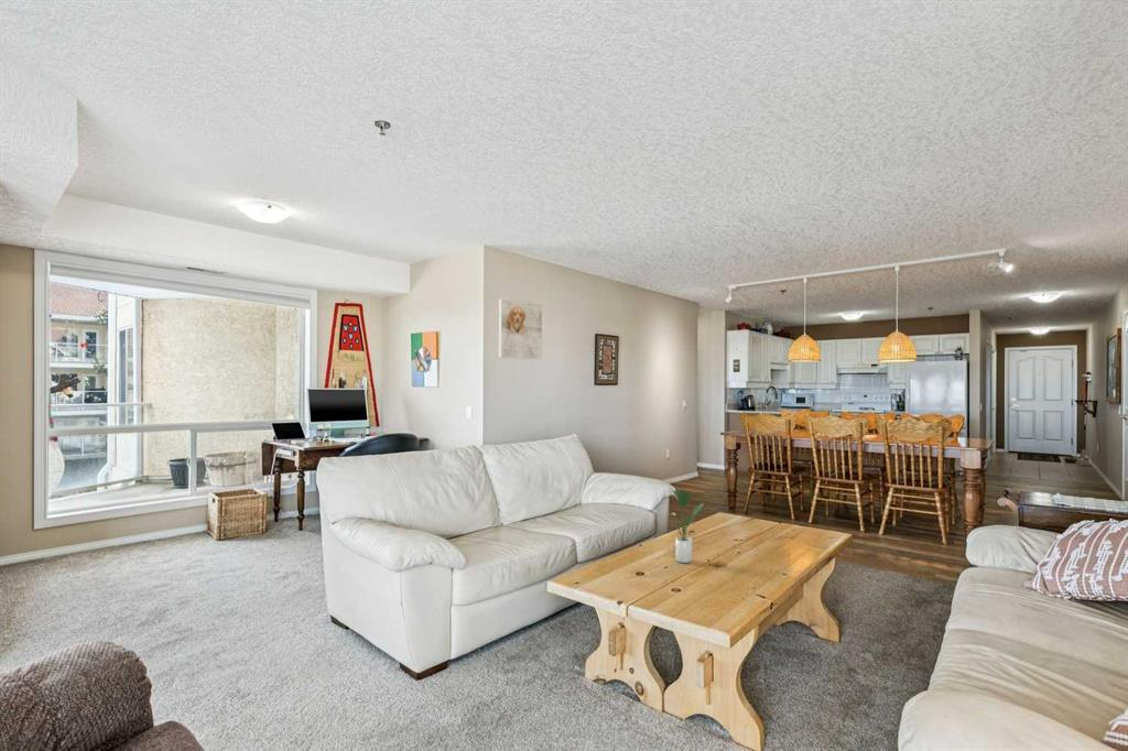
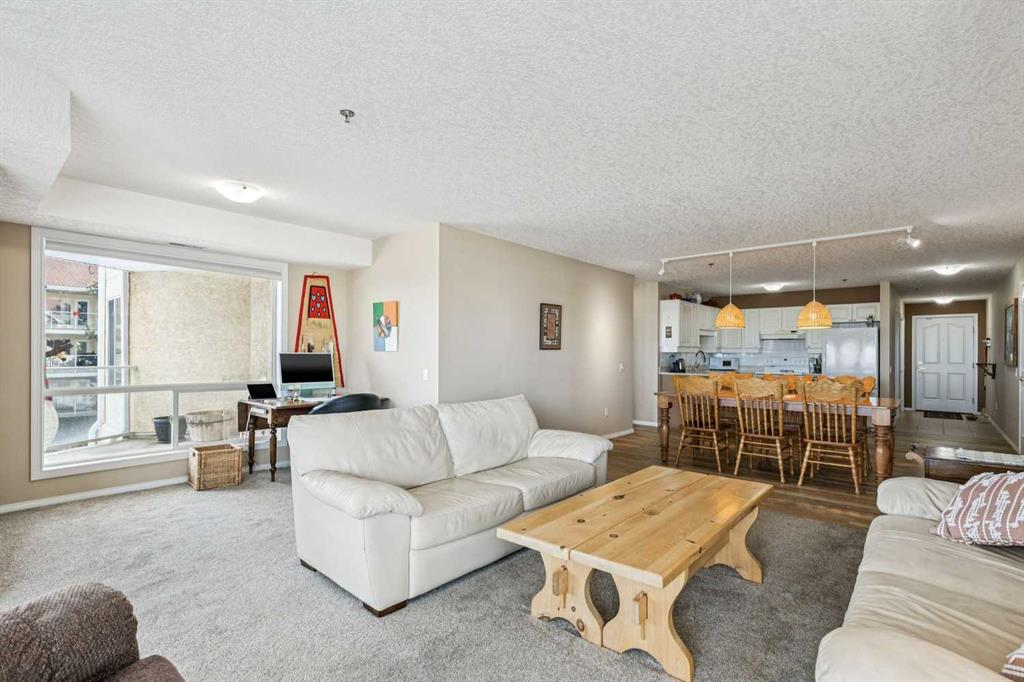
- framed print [498,298,543,360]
- potted plant [668,488,705,564]
